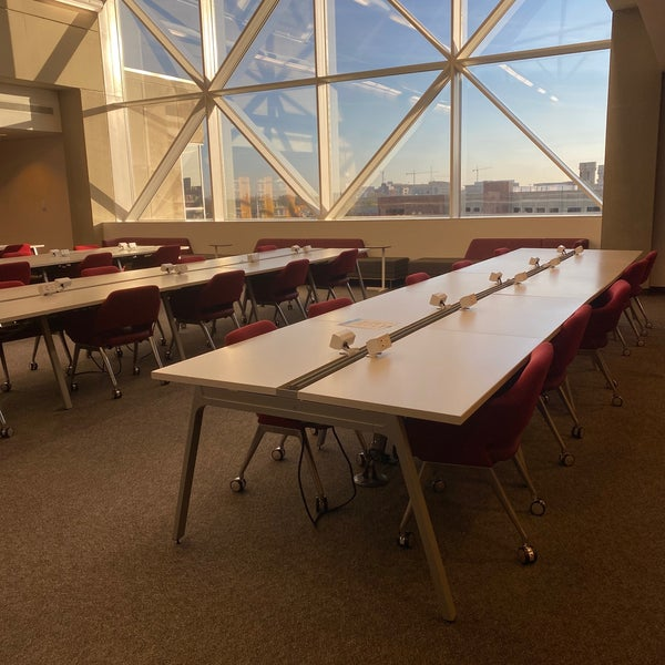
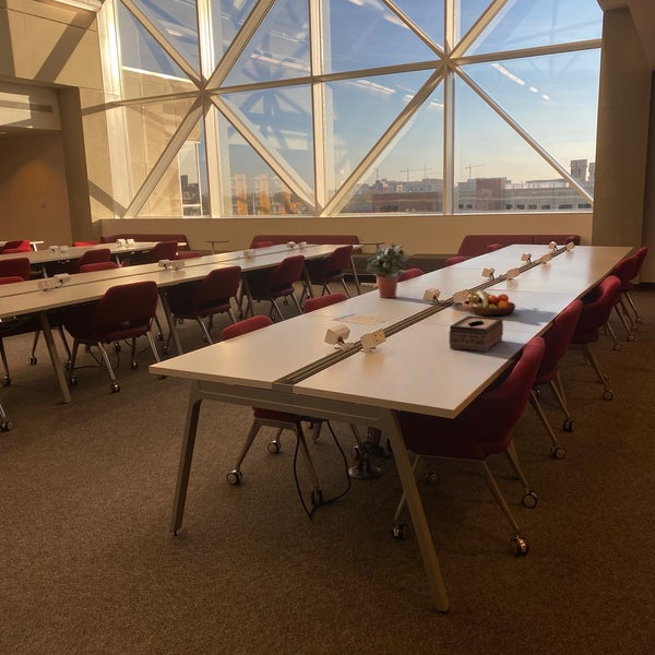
+ fruit bowl [462,289,516,318]
+ tissue box [449,314,504,354]
+ potted plant [365,242,415,299]
